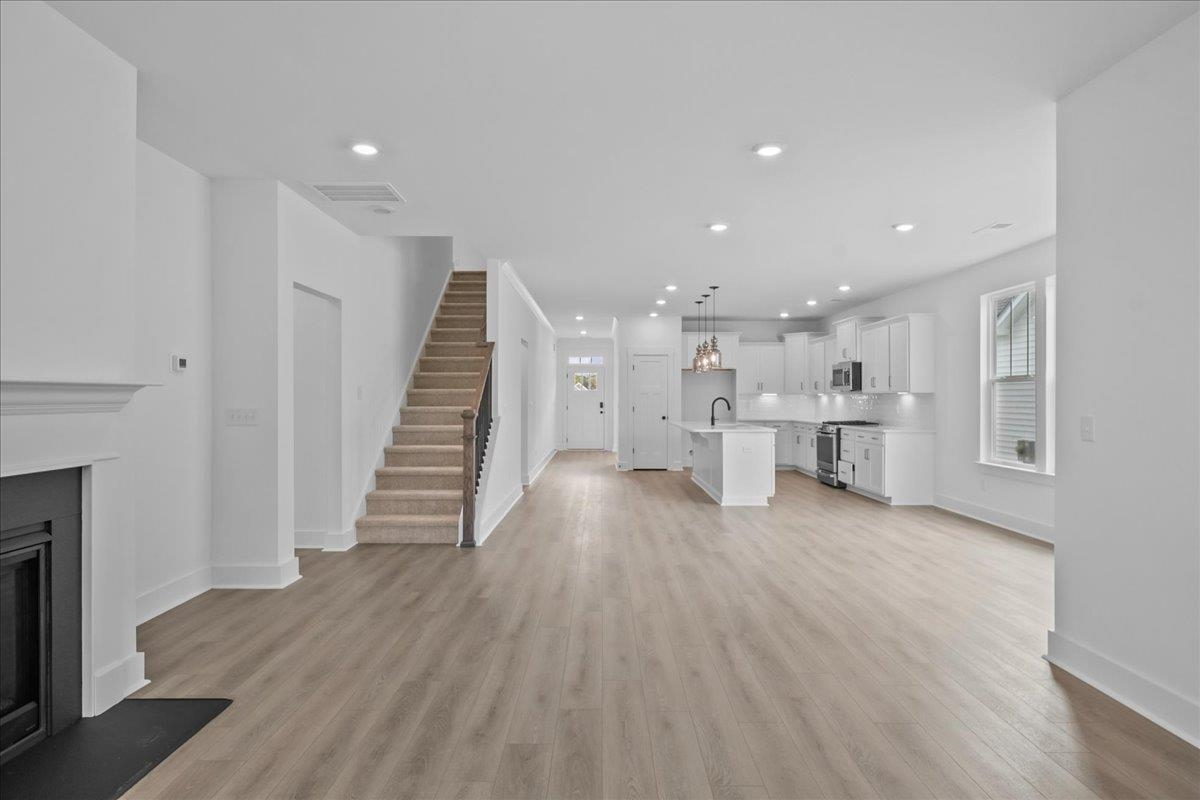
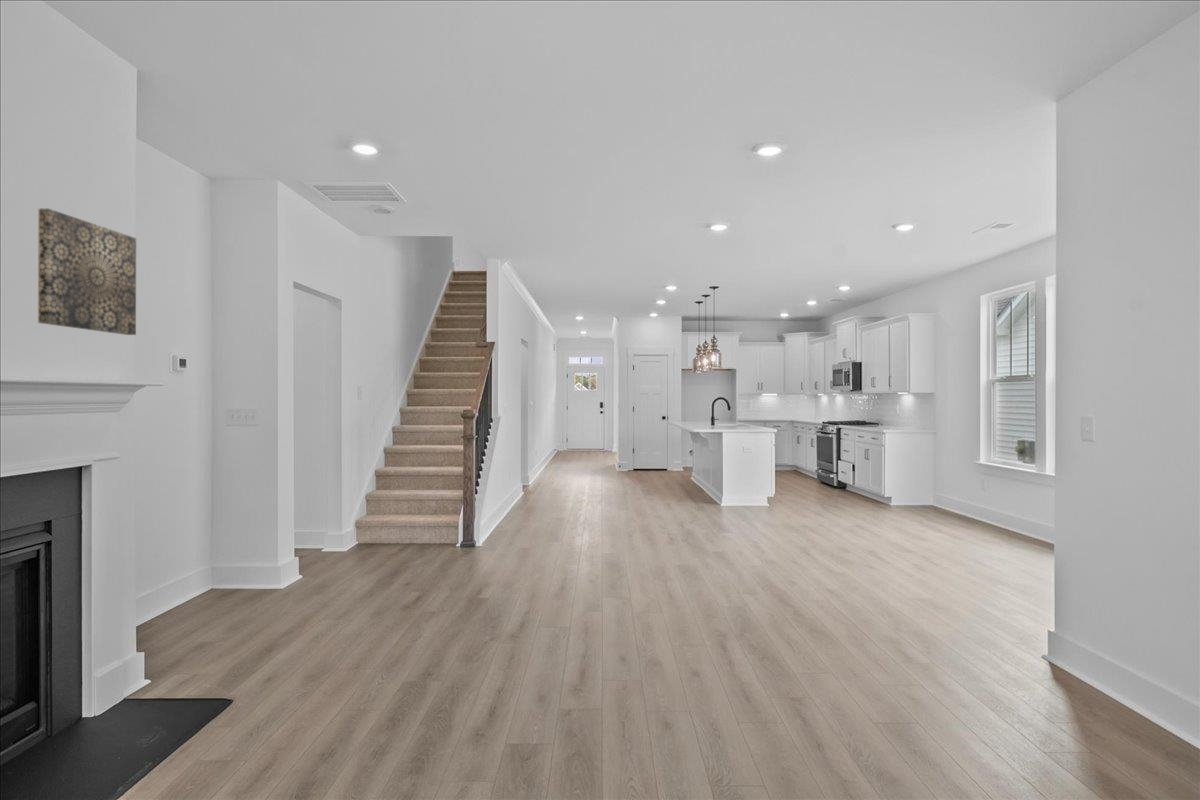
+ wall art [37,208,137,336]
